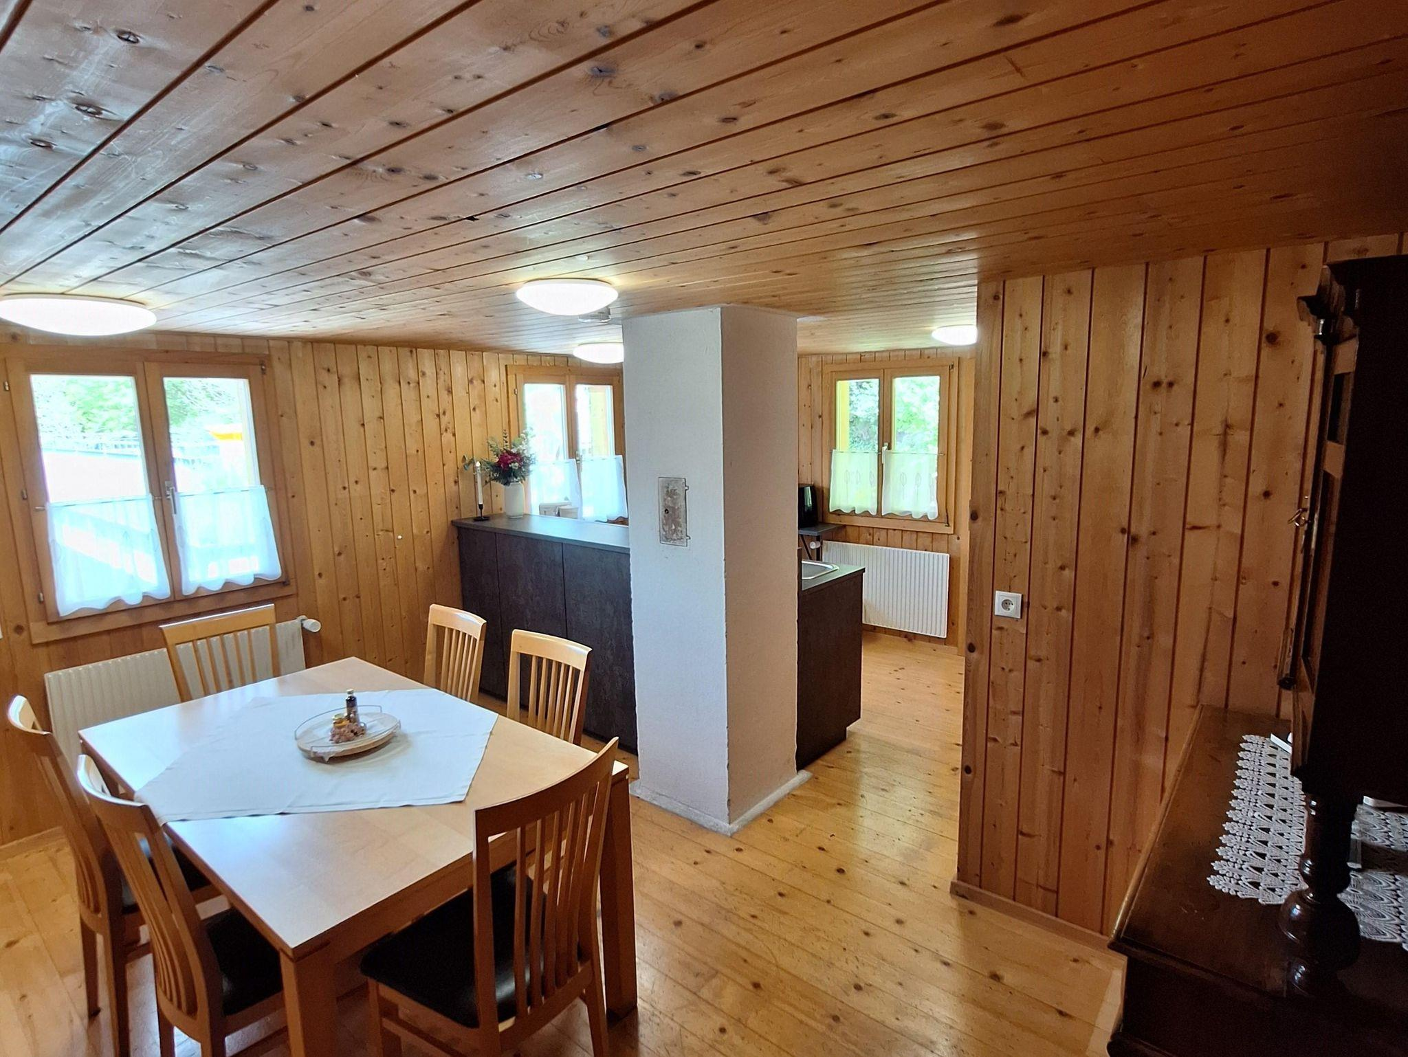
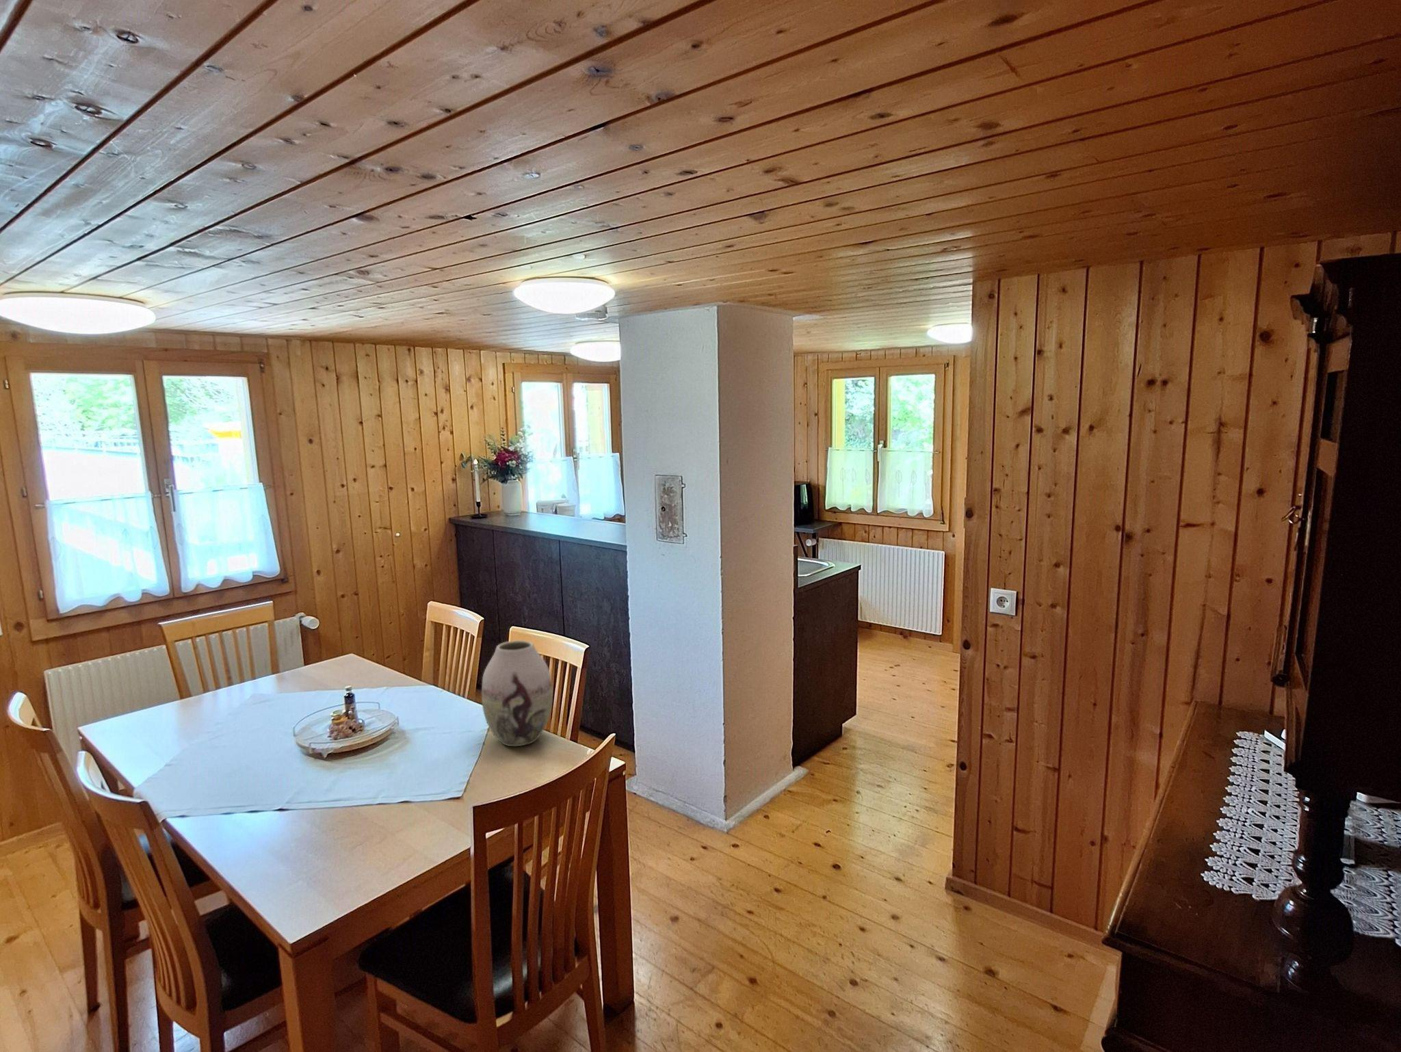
+ vase [481,640,554,747]
